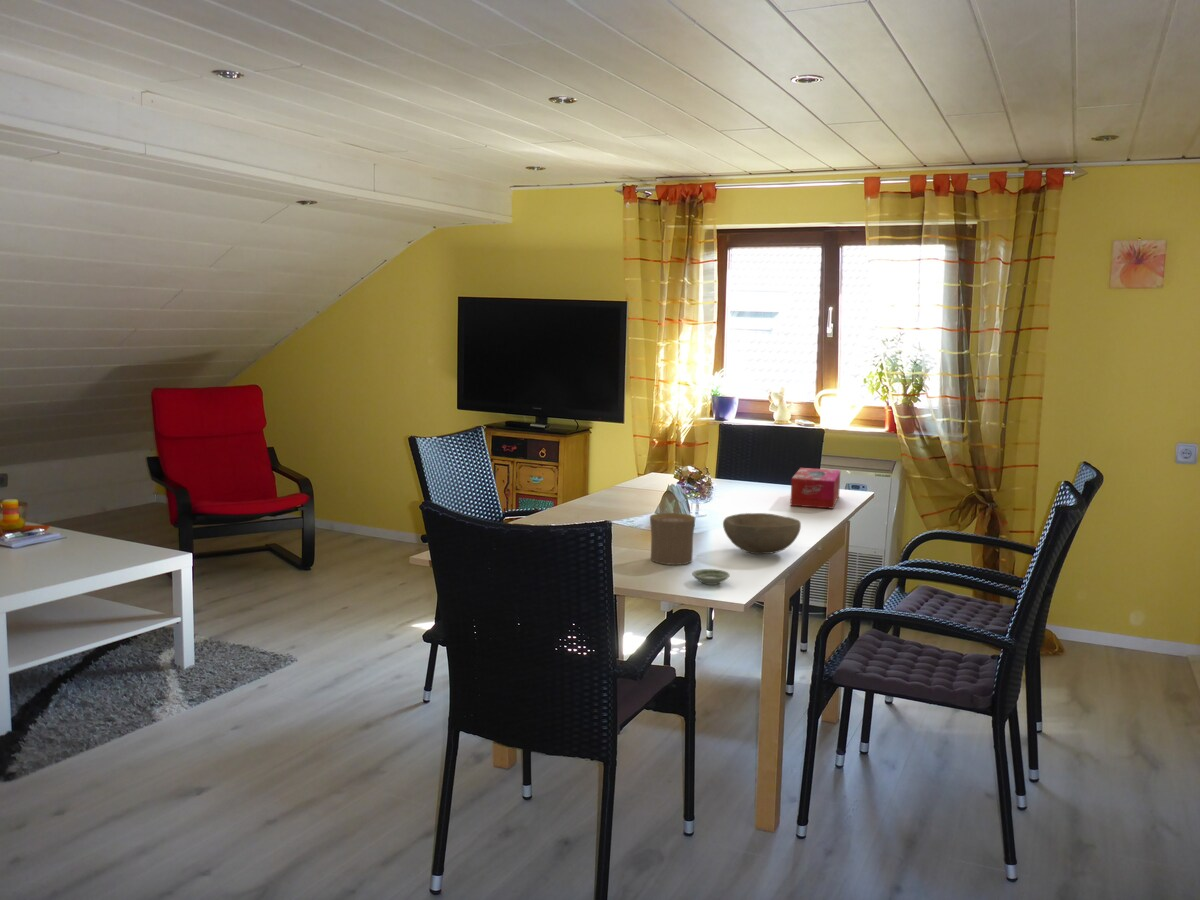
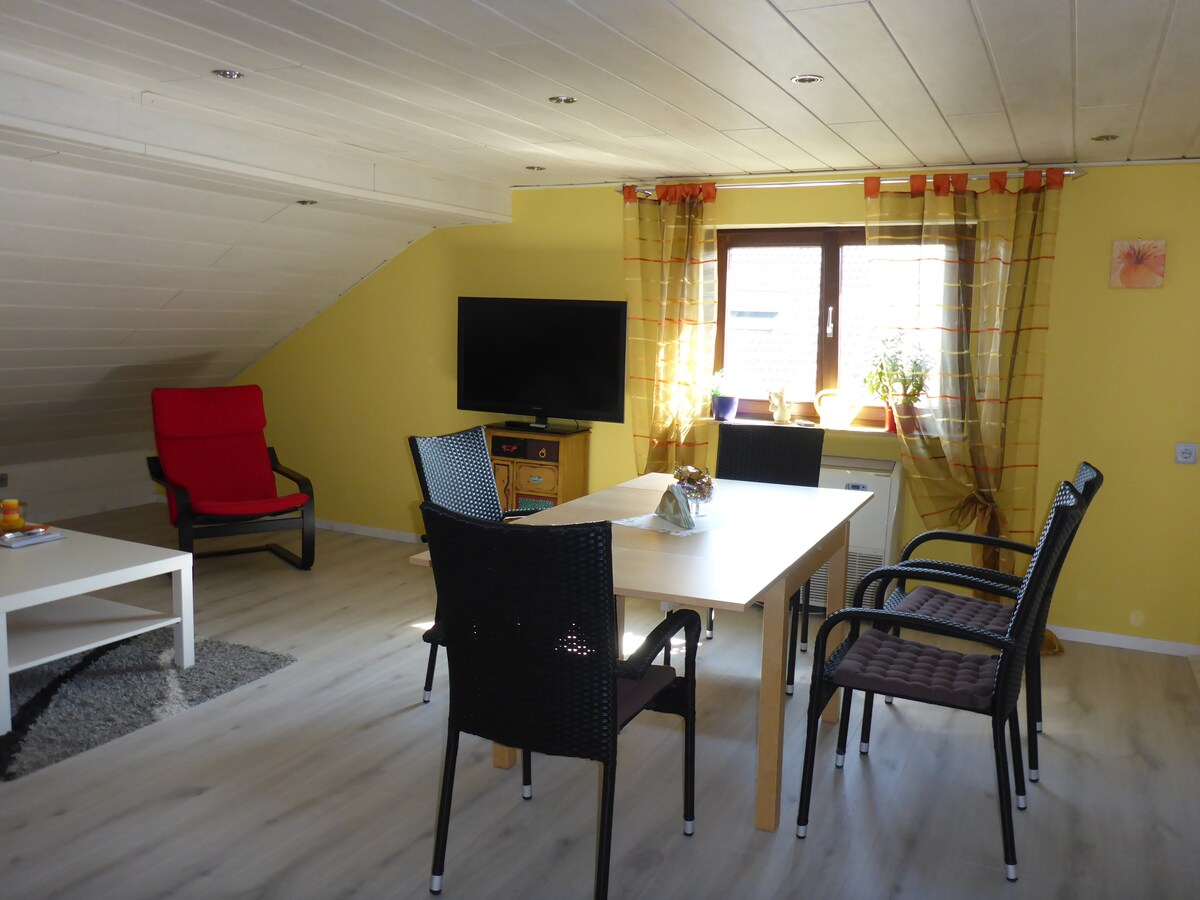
- bowl [722,512,802,555]
- cup [649,512,697,566]
- tissue box [789,467,841,510]
- saucer [691,568,731,586]
